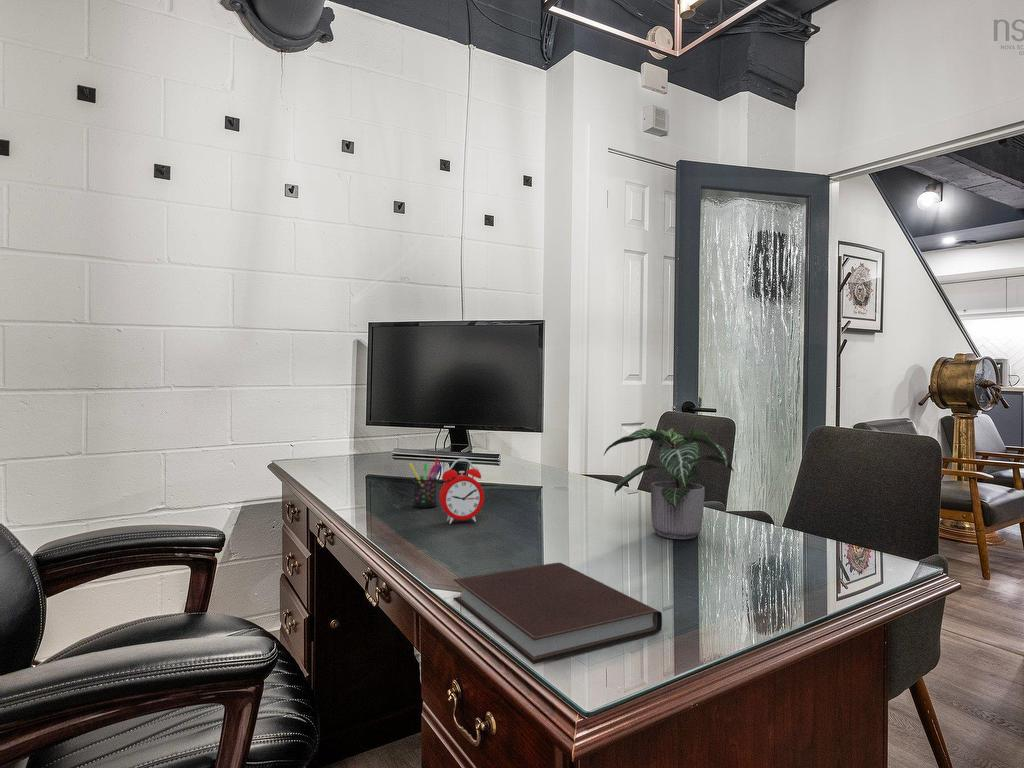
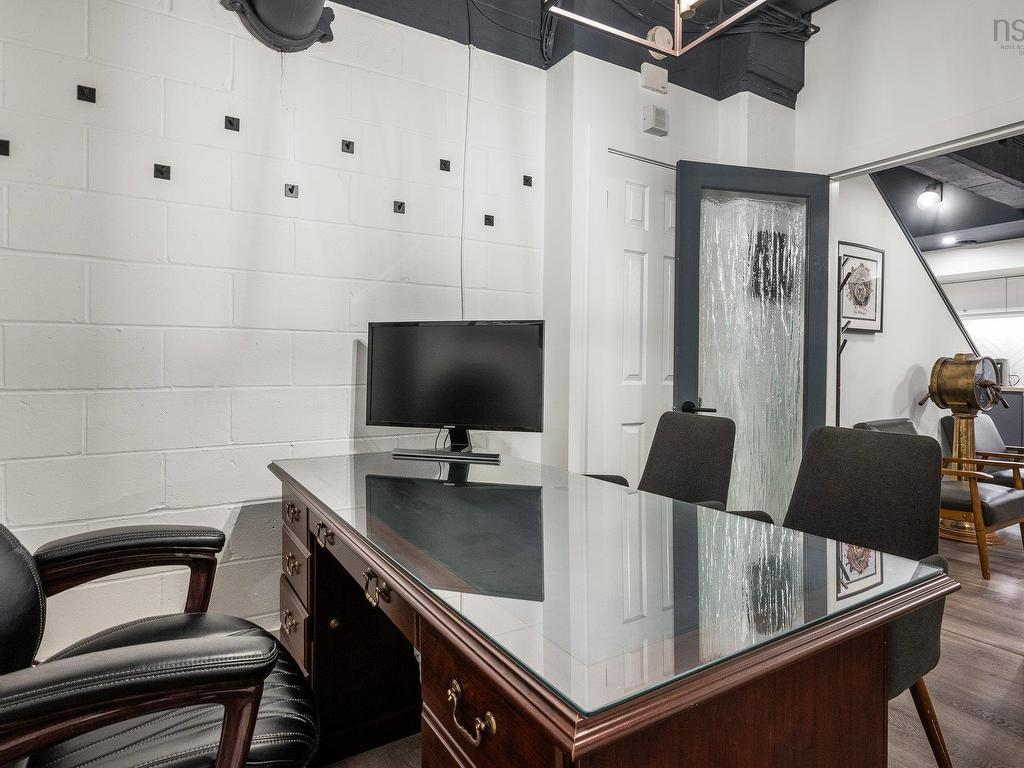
- potted plant [603,427,734,540]
- alarm clock [438,458,485,525]
- pen holder [408,457,443,509]
- notebook [452,562,663,665]
